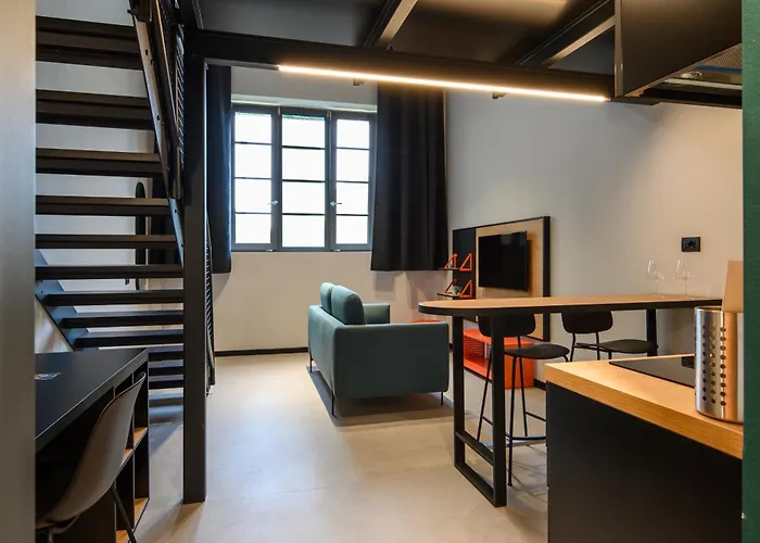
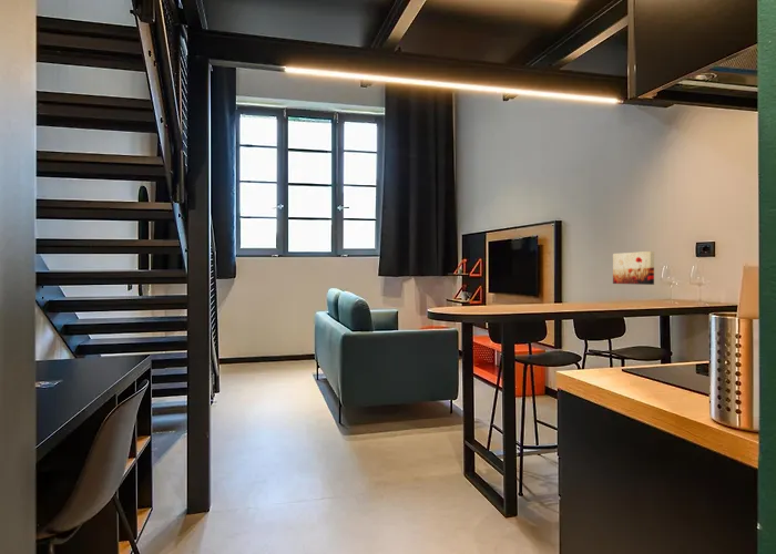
+ wall art [612,250,655,286]
